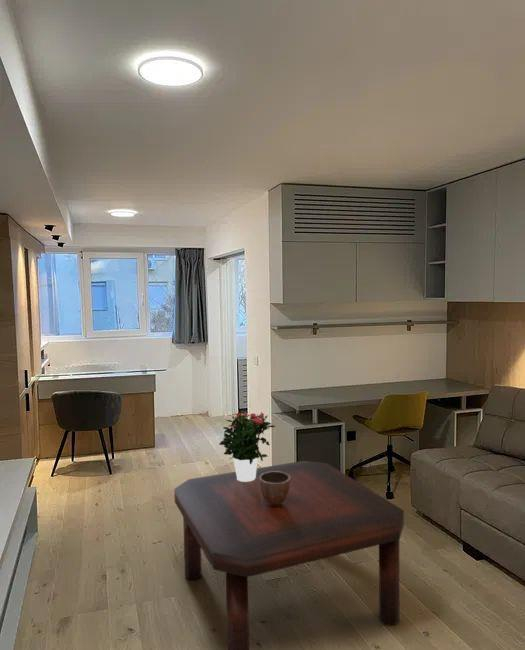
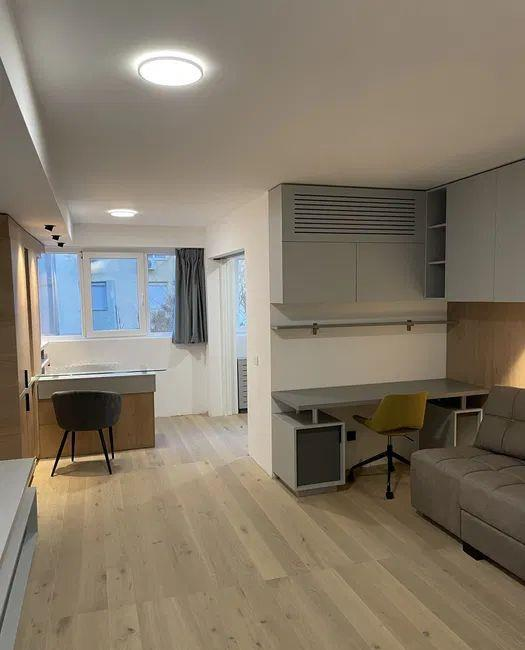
- decorative bowl [260,471,290,506]
- coffee table [173,460,405,650]
- potted flower [218,411,276,482]
